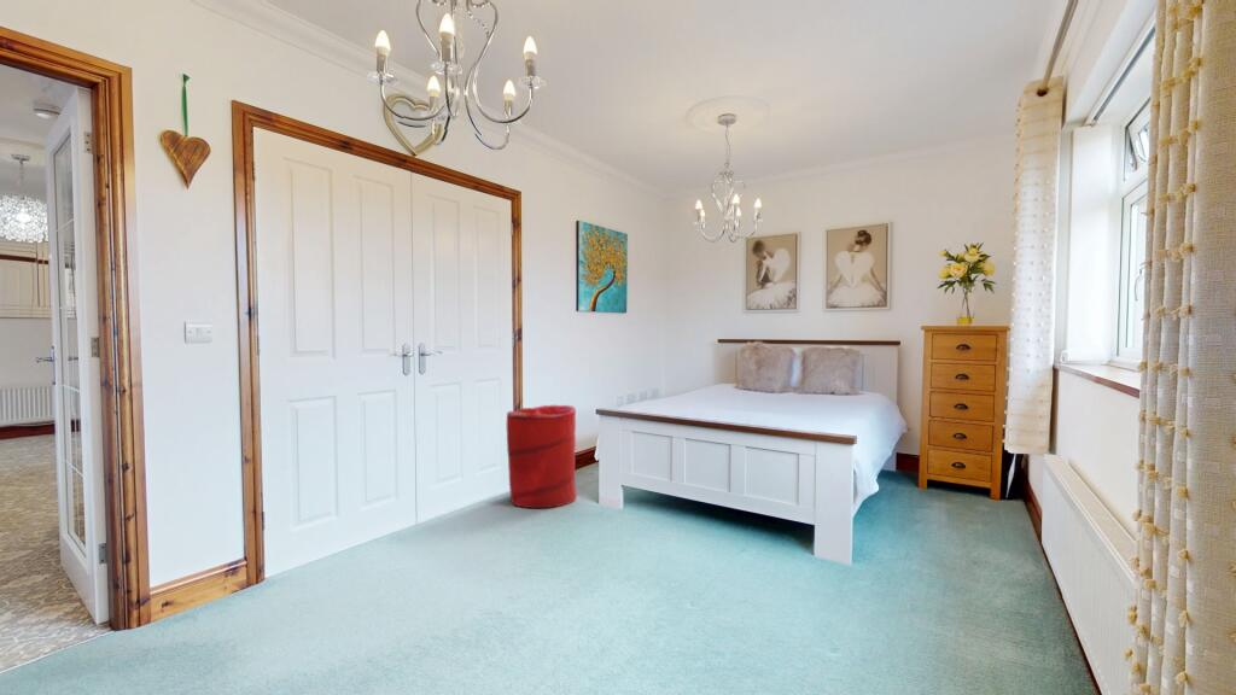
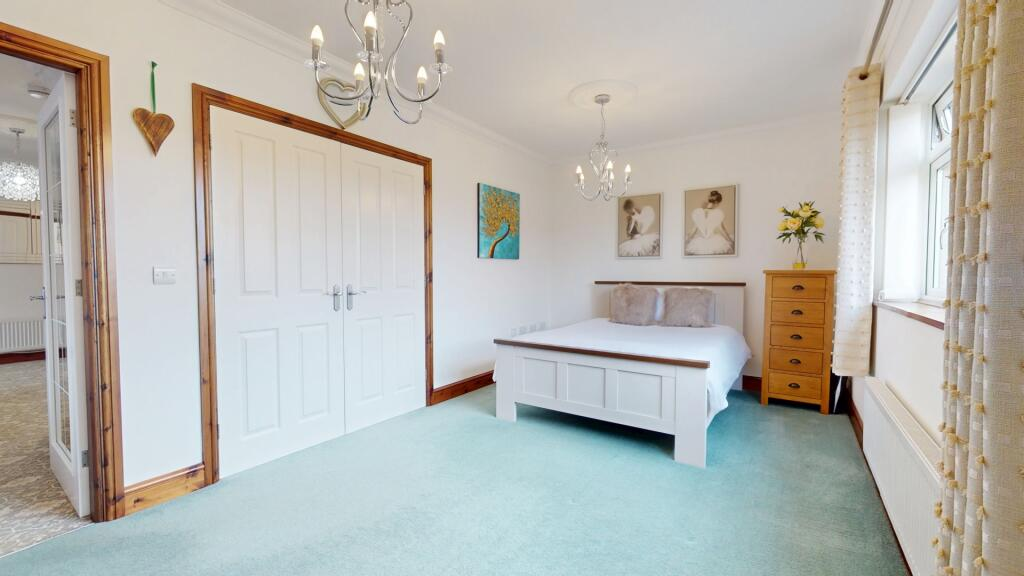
- laundry hamper [506,404,578,509]
